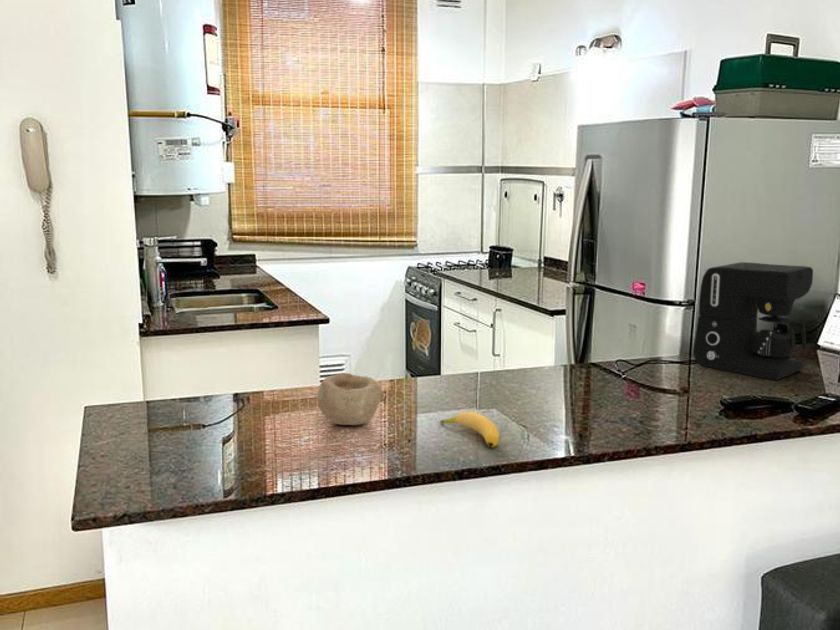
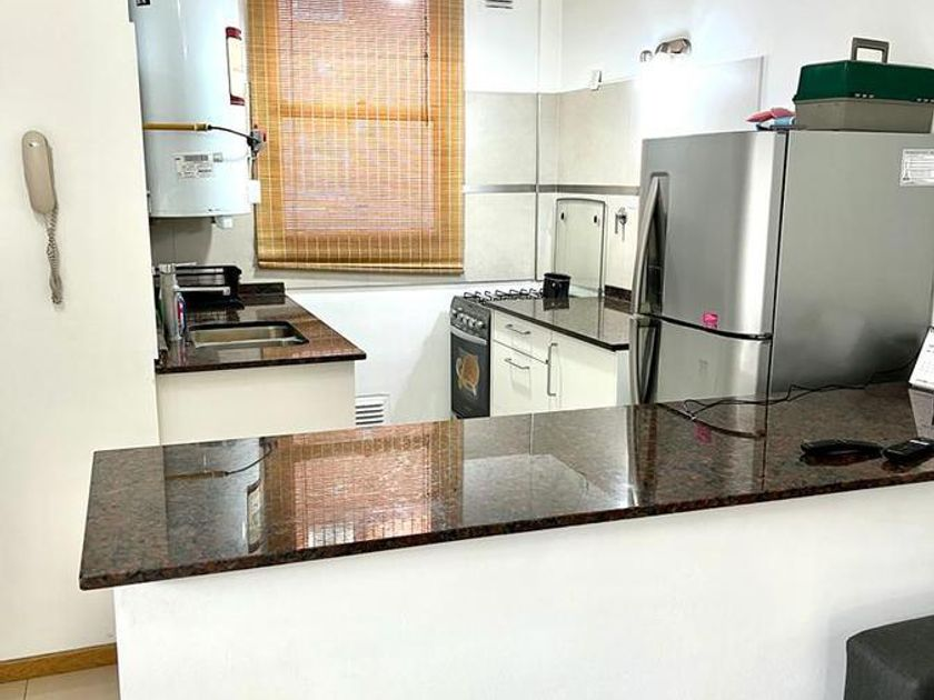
- bowl [316,372,382,426]
- banana [439,410,500,448]
- coffee maker [693,261,814,381]
